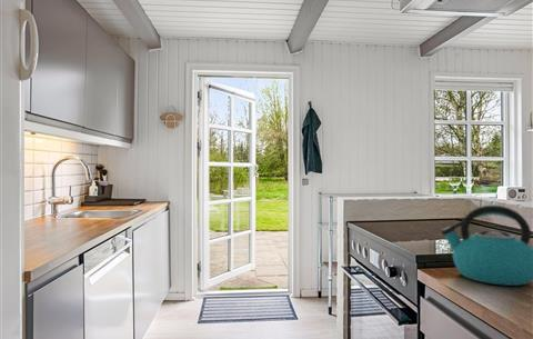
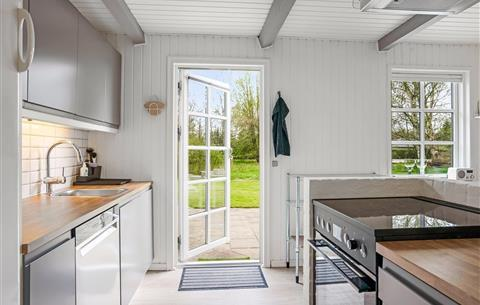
- kettle [440,205,533,287]
